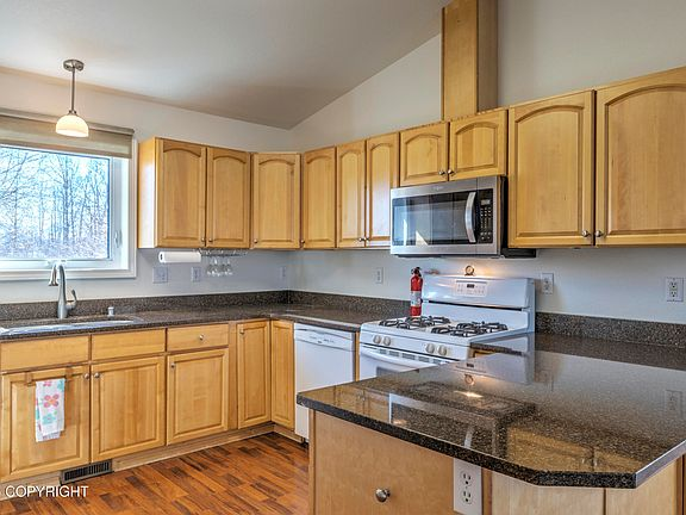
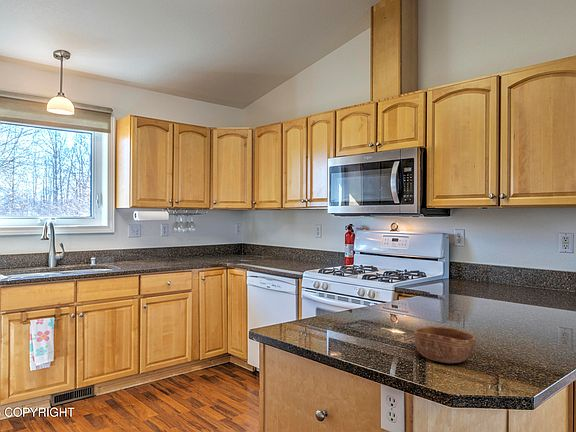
+ bowl [413,325,476,364]
